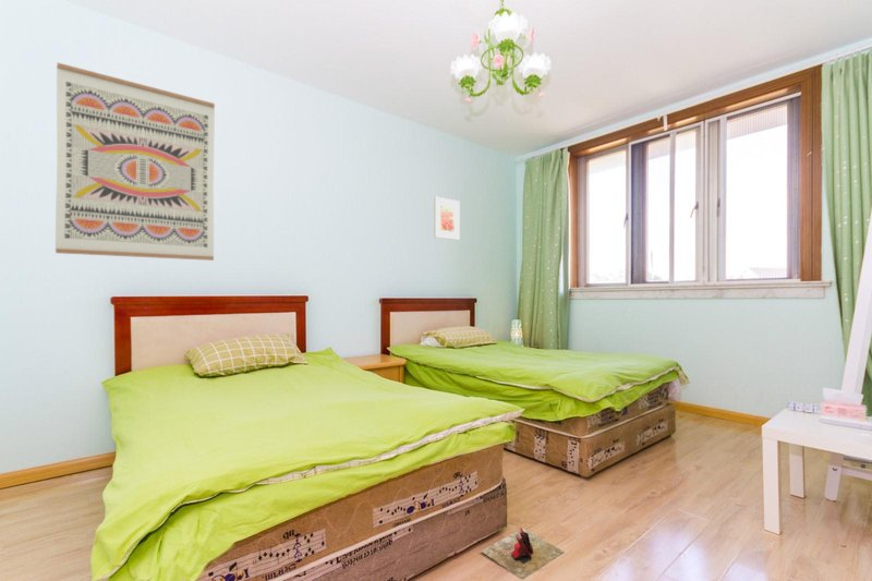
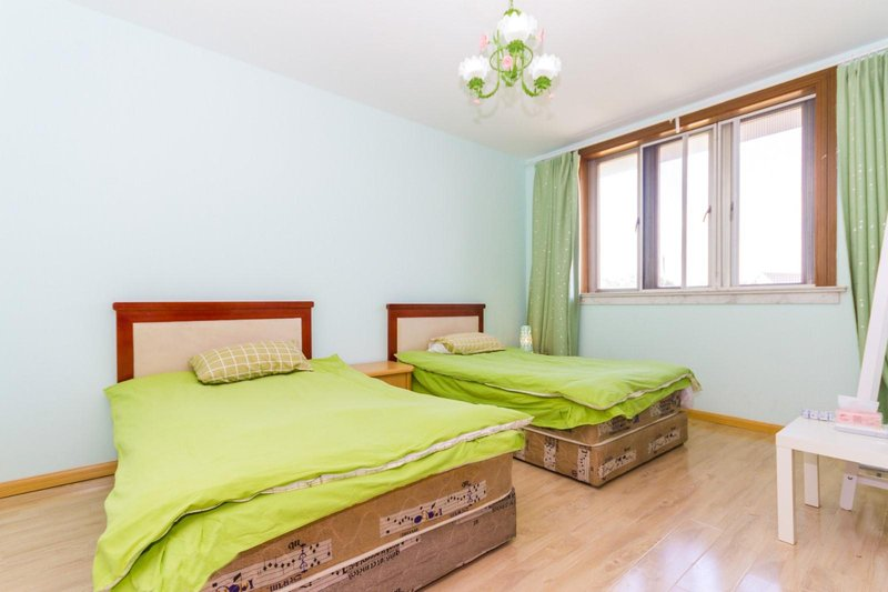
- wall art [55,62,216,262]
- slippers [480,526,566,580]
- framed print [433,195,461,241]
